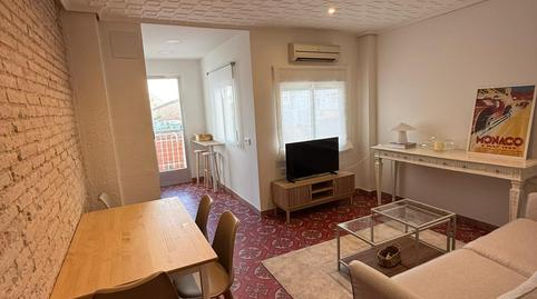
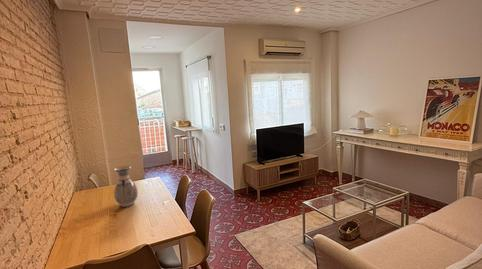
+ vase [113,165,139,208]
